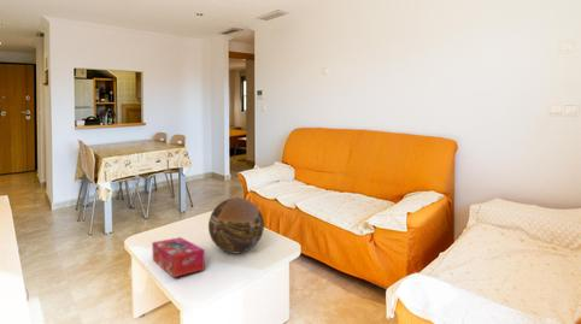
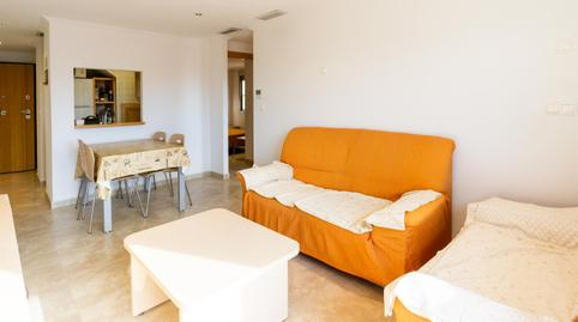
- tissue box [151,236,206,278]
- decorative orb [207,196,265,254]
